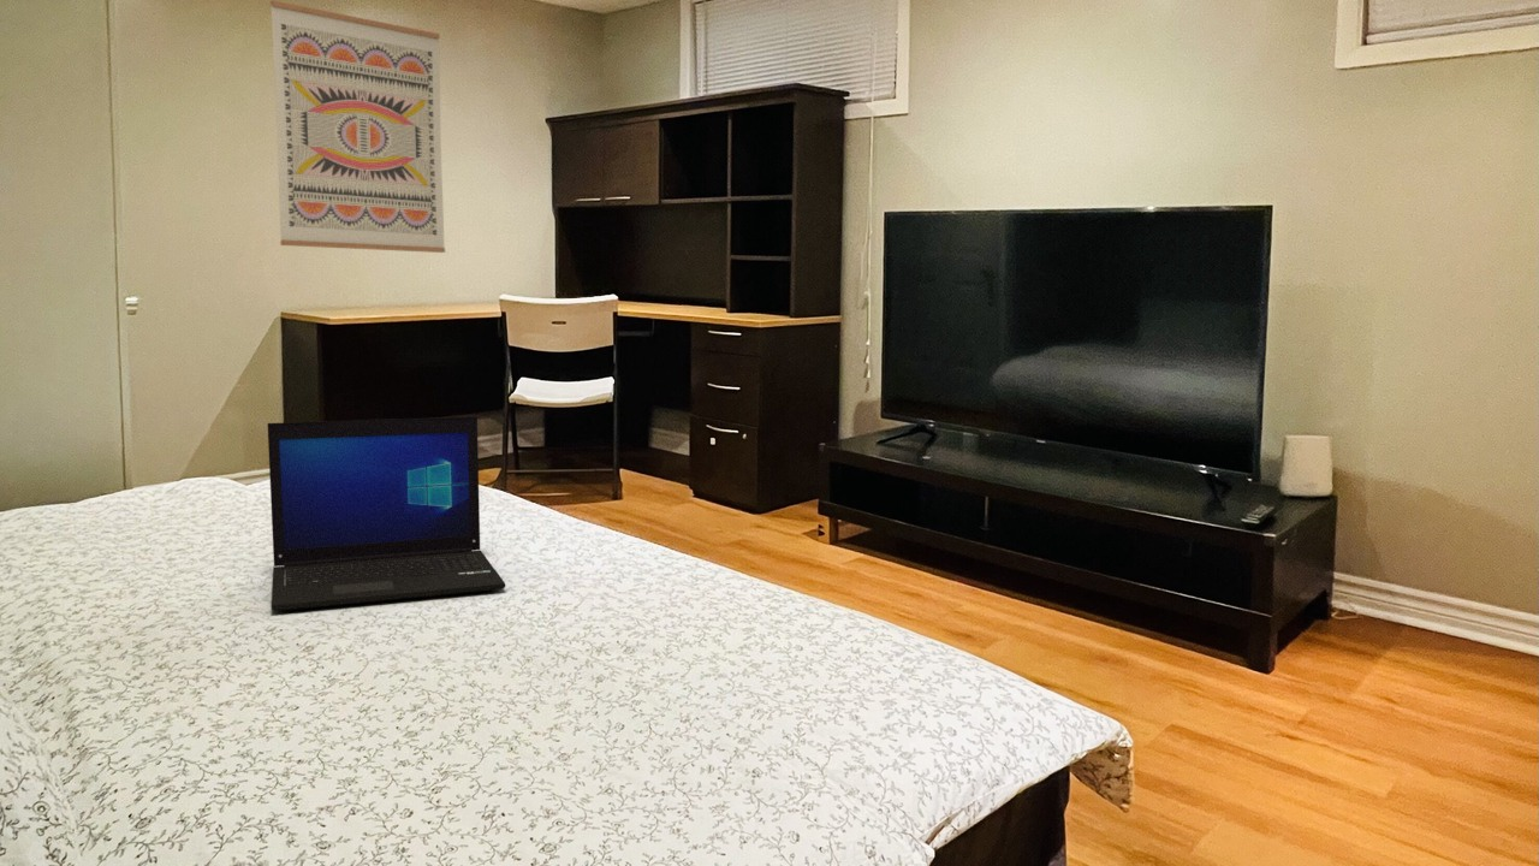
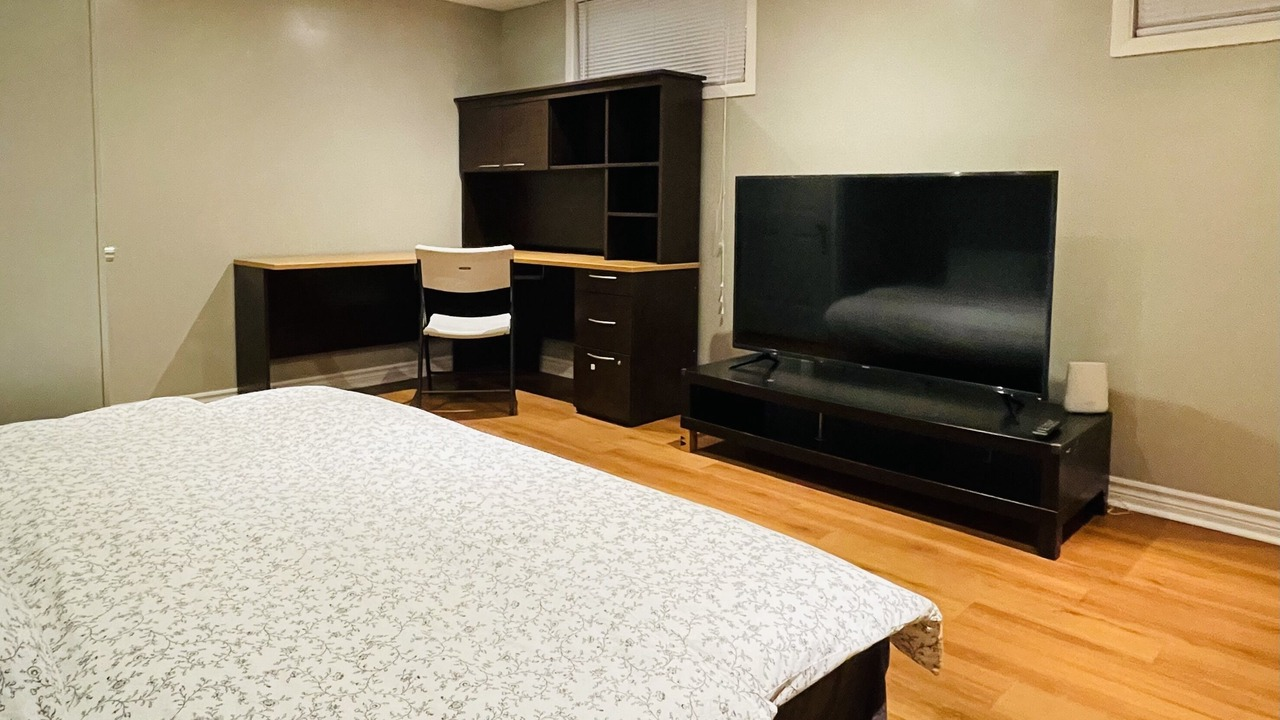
- laptop [267,415,506,612]
- wall art [269,0,446,254]
